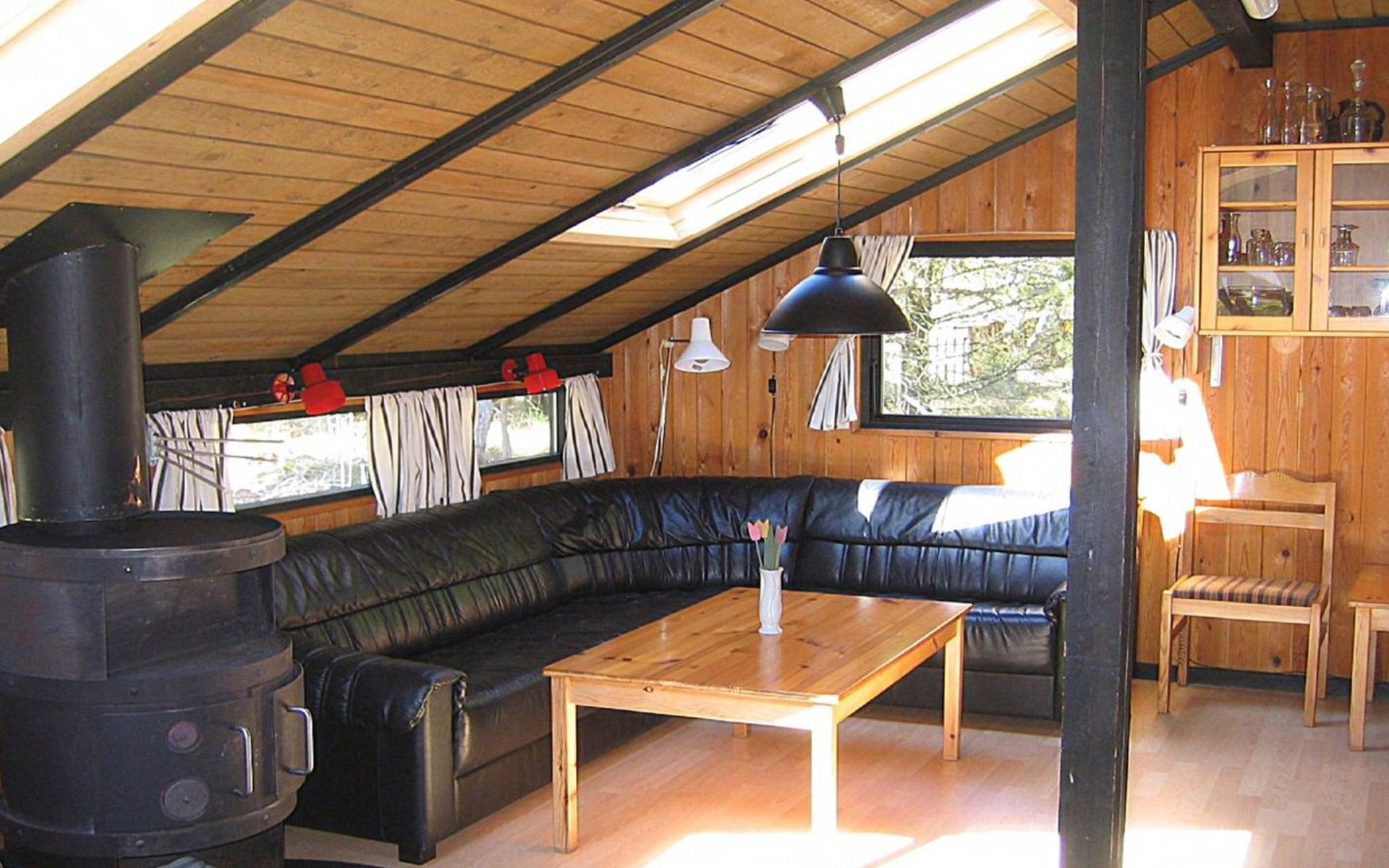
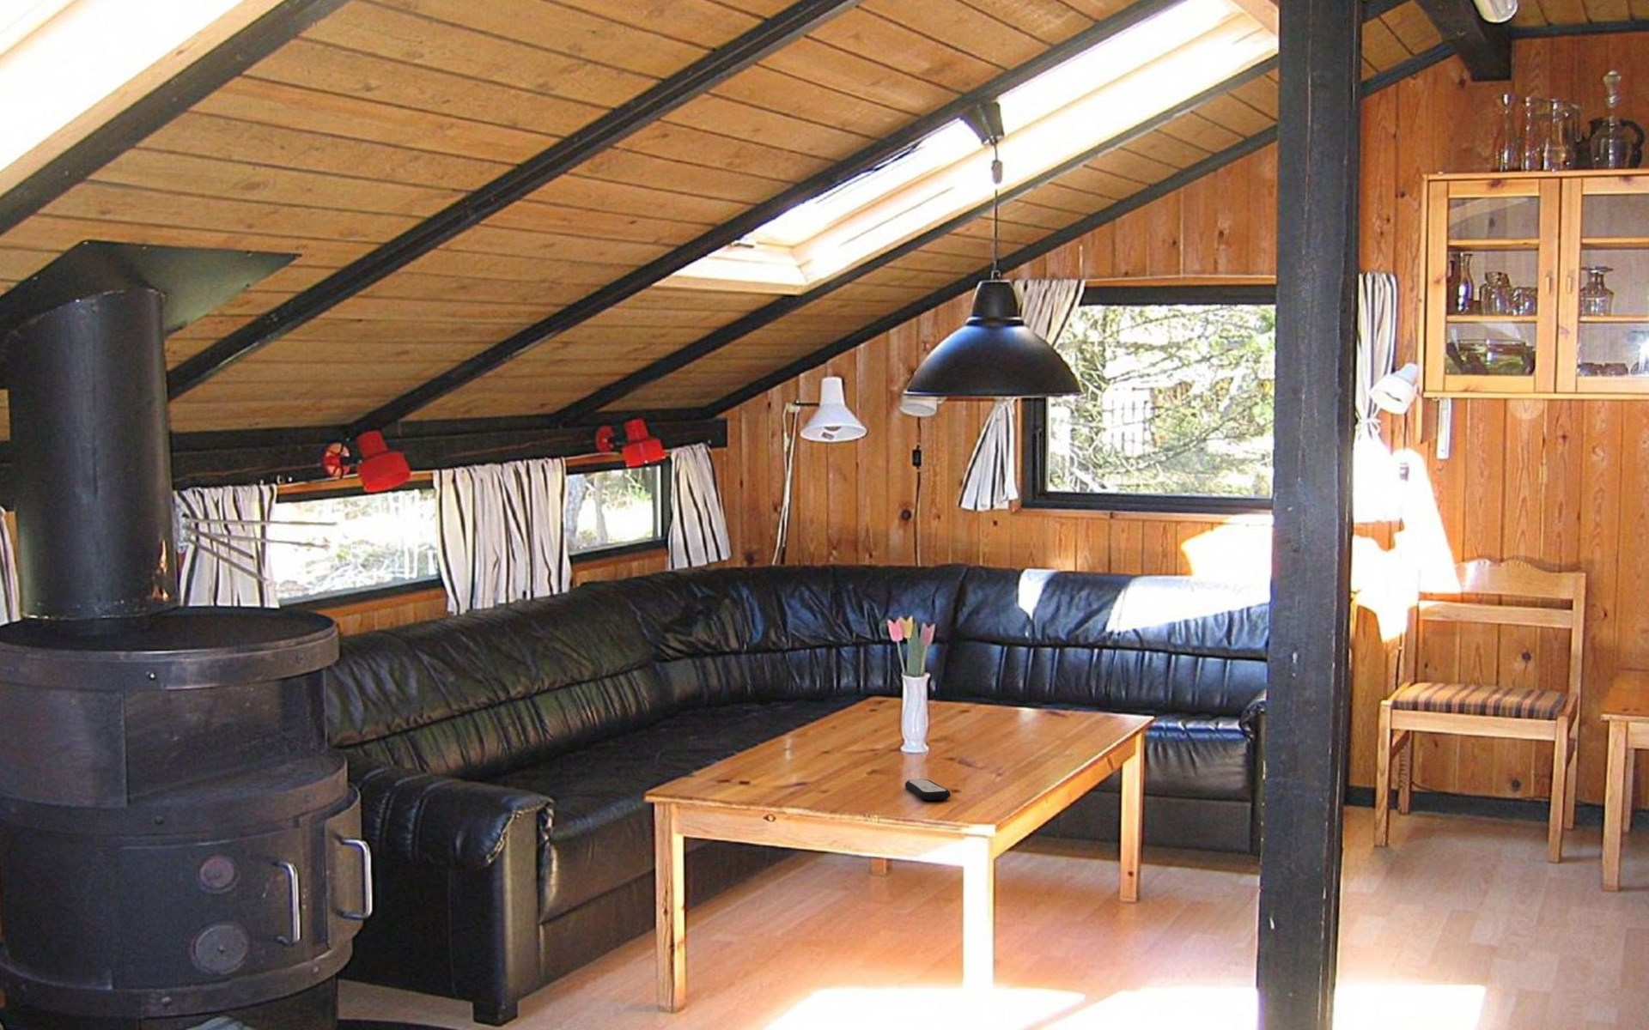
+ remote control [905,778,952,801]
